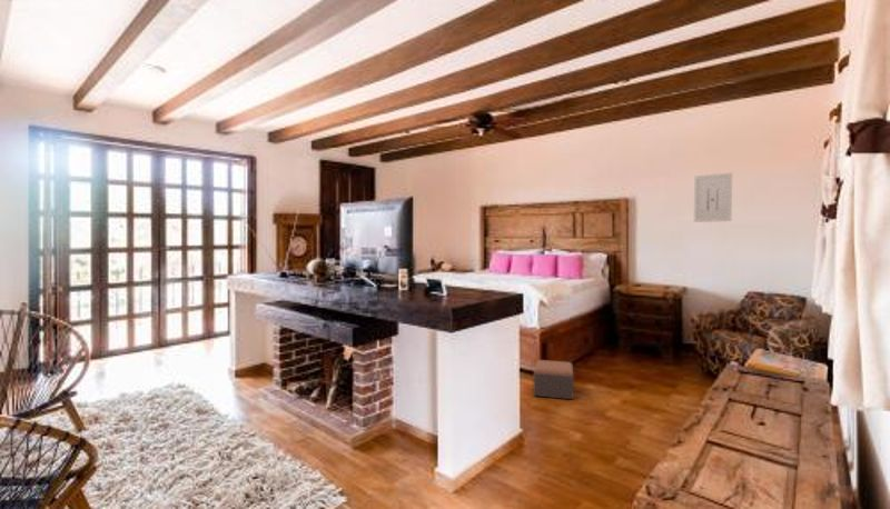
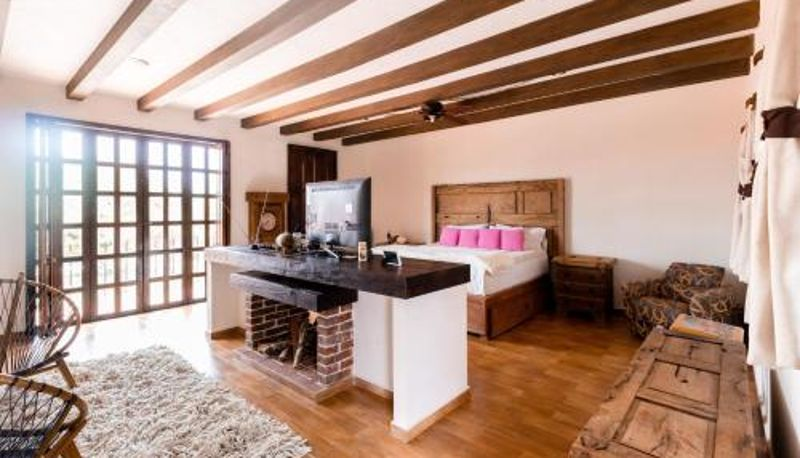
- footstool [533,359,575,400]
- wall art [693,171,733,223]
